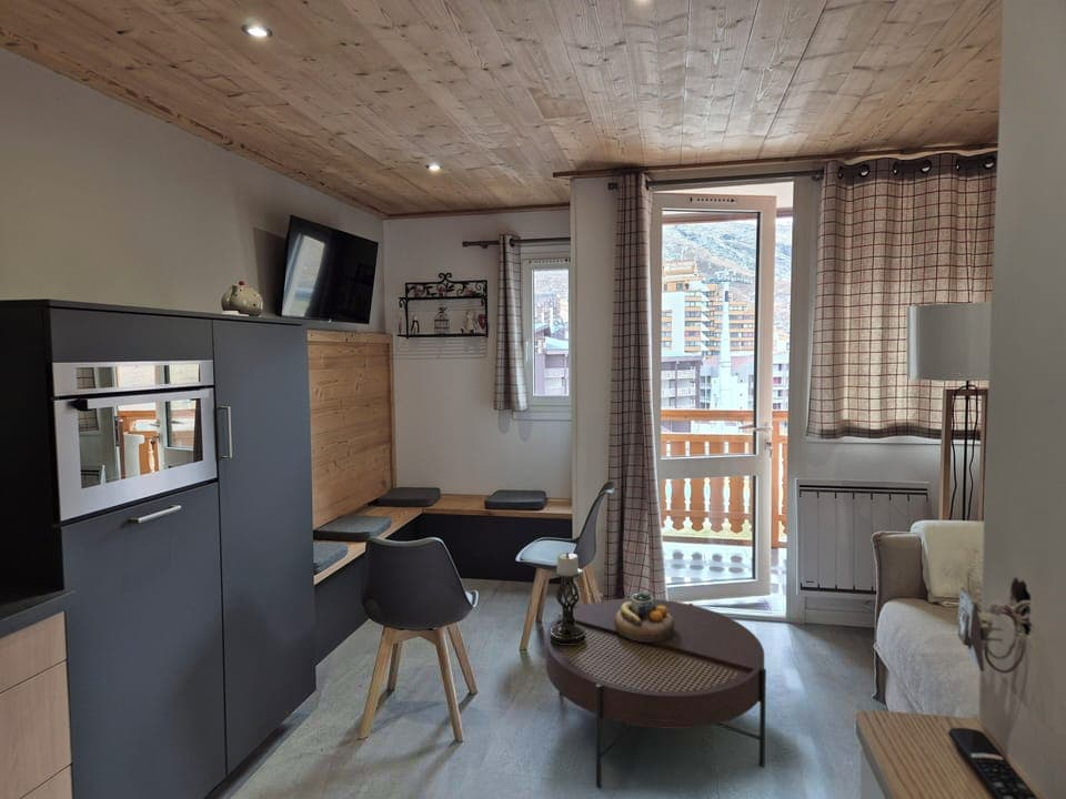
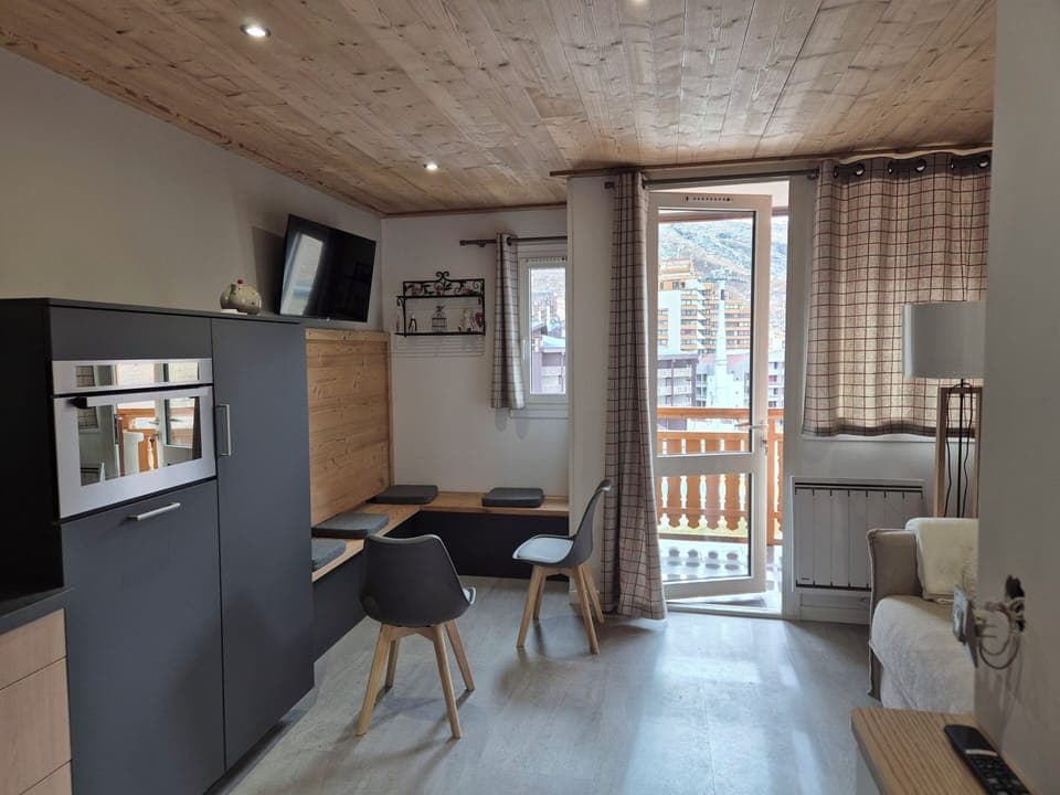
- coffee table [545,597,767,789]
- candle holder [550,550,586,645]
- decorative bowl [614,590,674,643]
